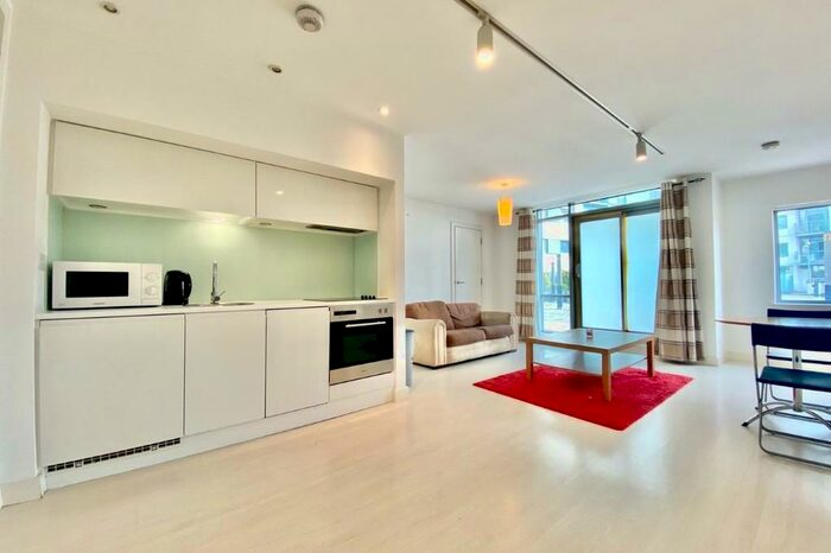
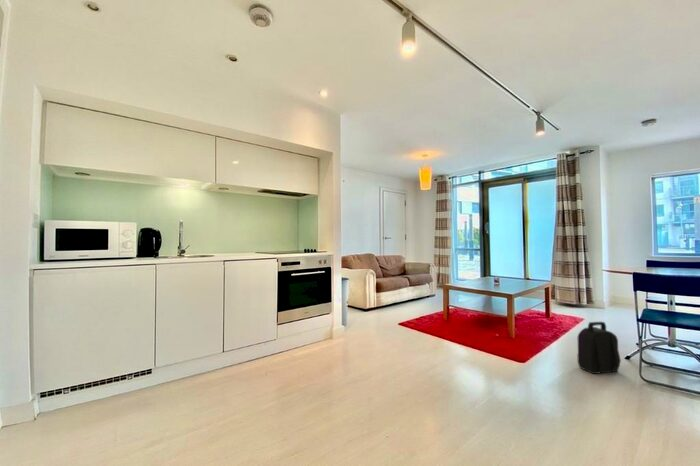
+ backpack [576,321,622,375]
